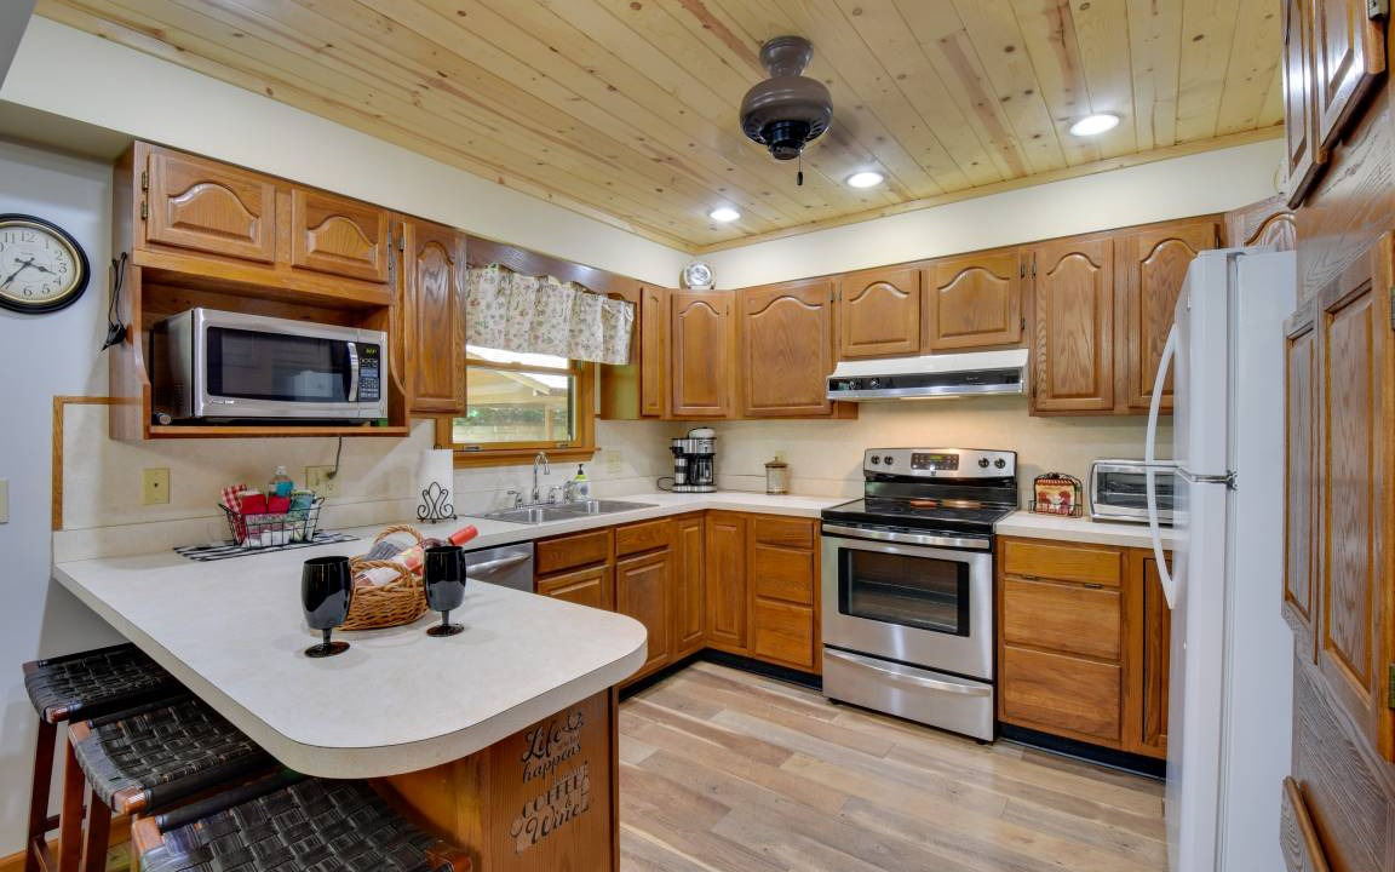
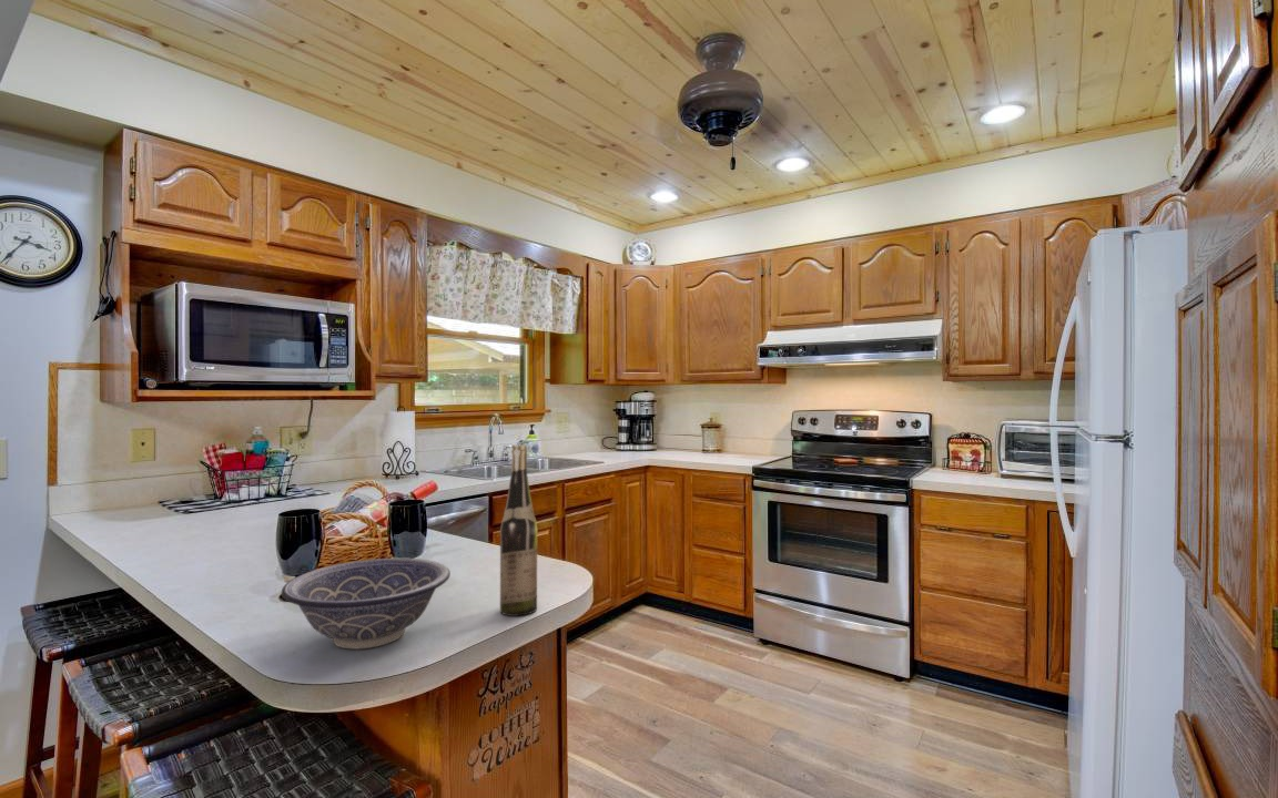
+ decorative bowl [281,557,452,651]
+ wine bottle [499,444,538,617]
